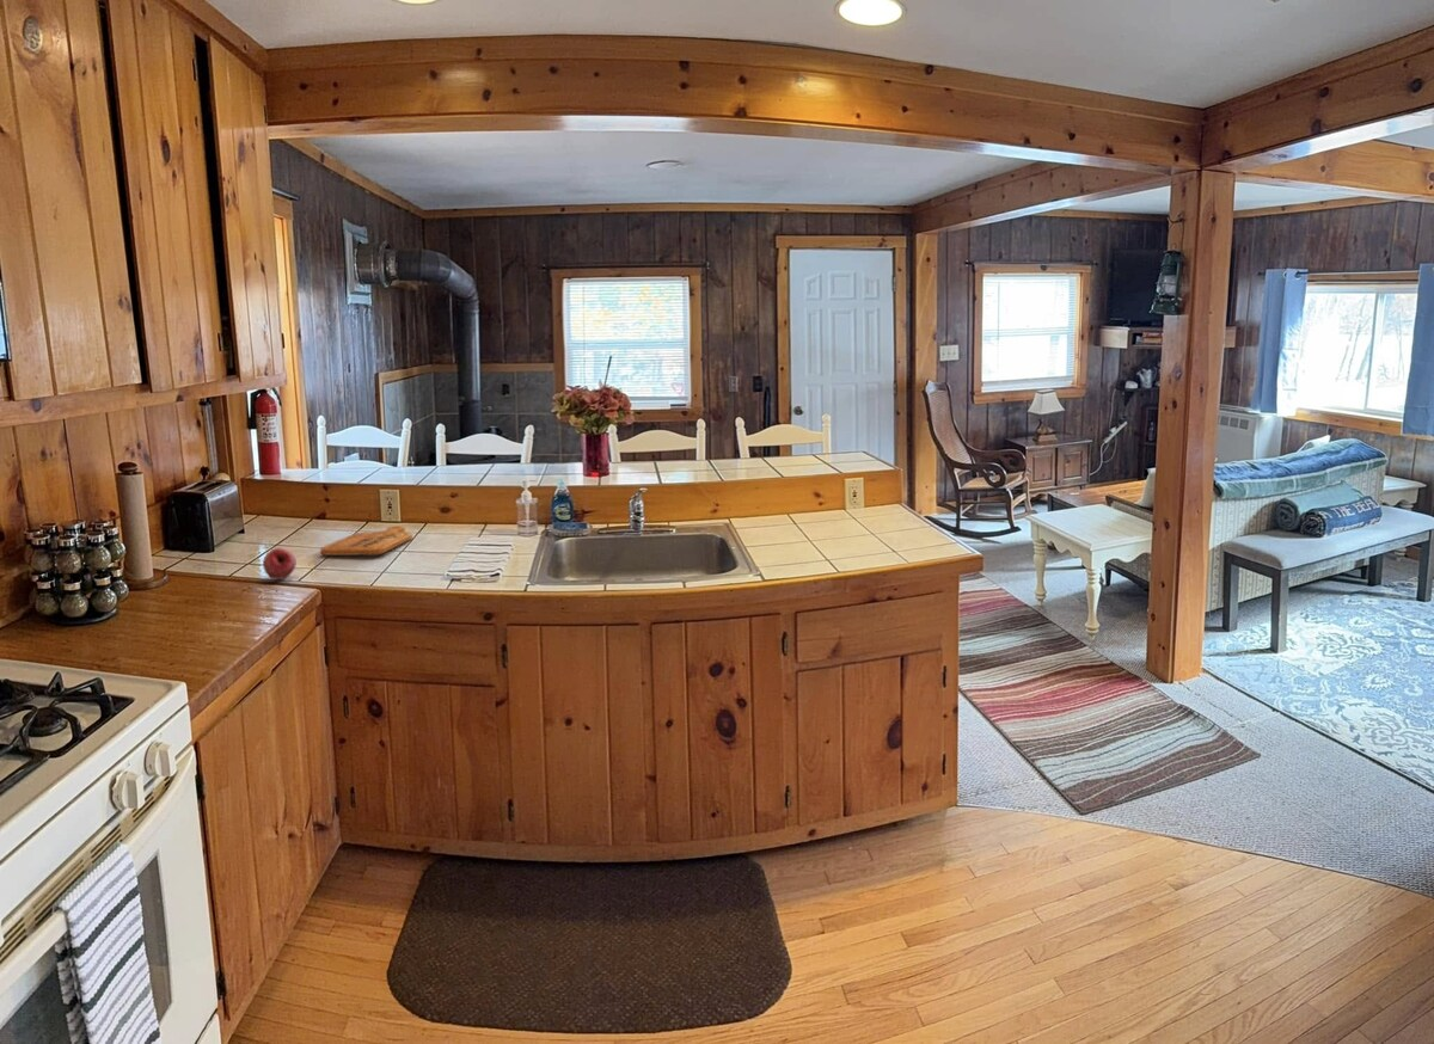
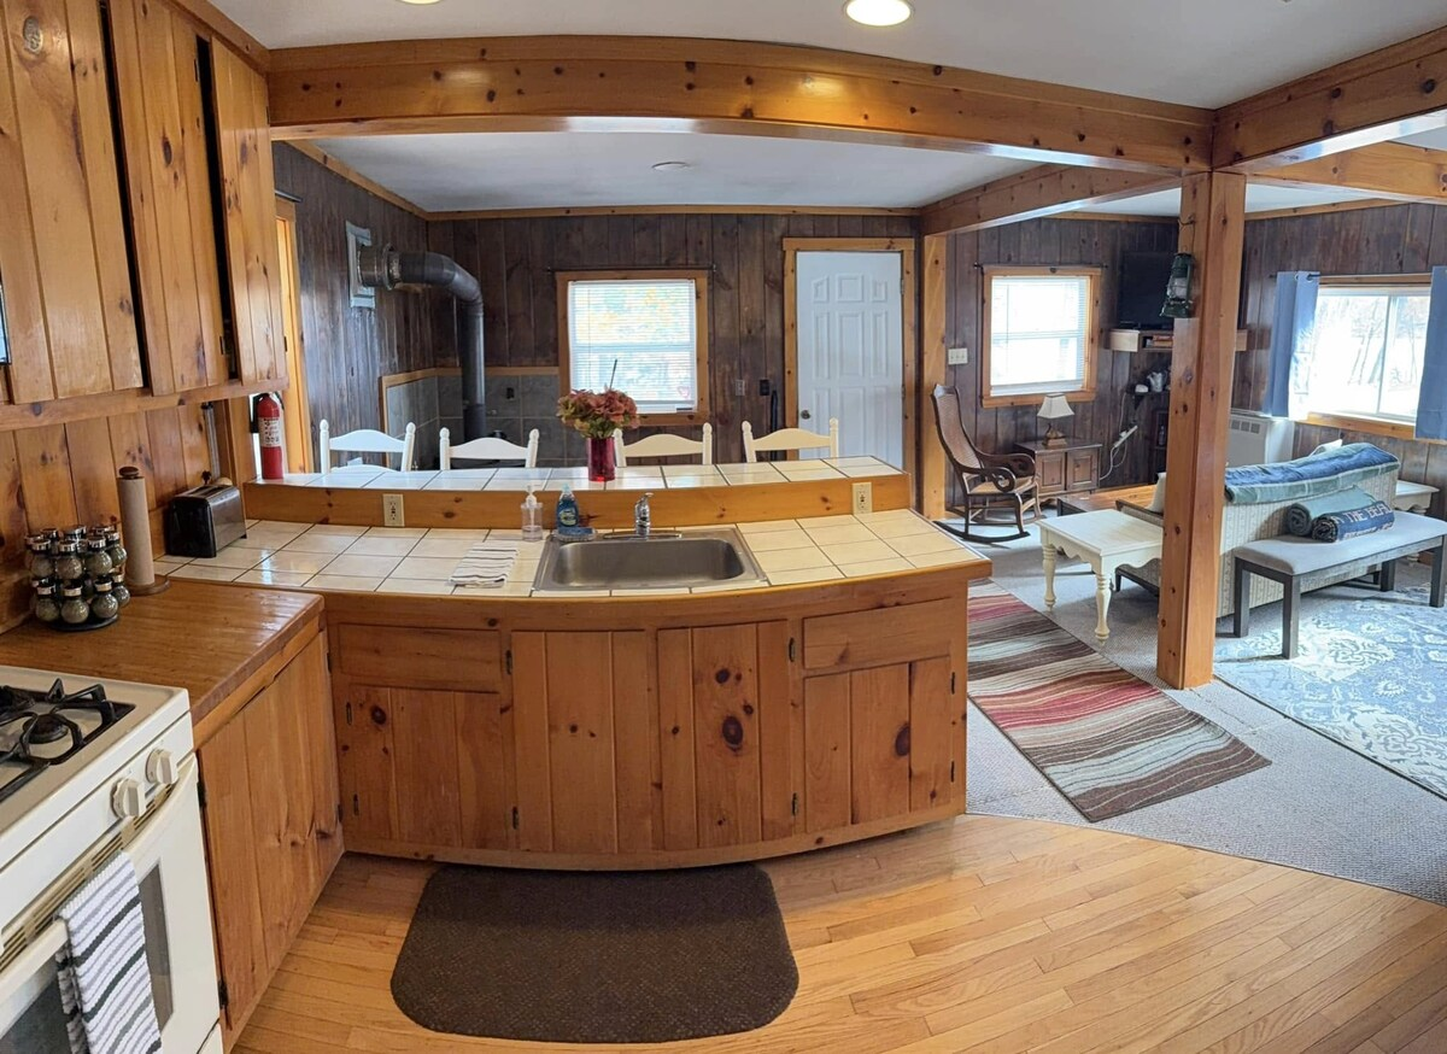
- cutting board [319,524,413,557]
- fruit [262,547,298,581]
